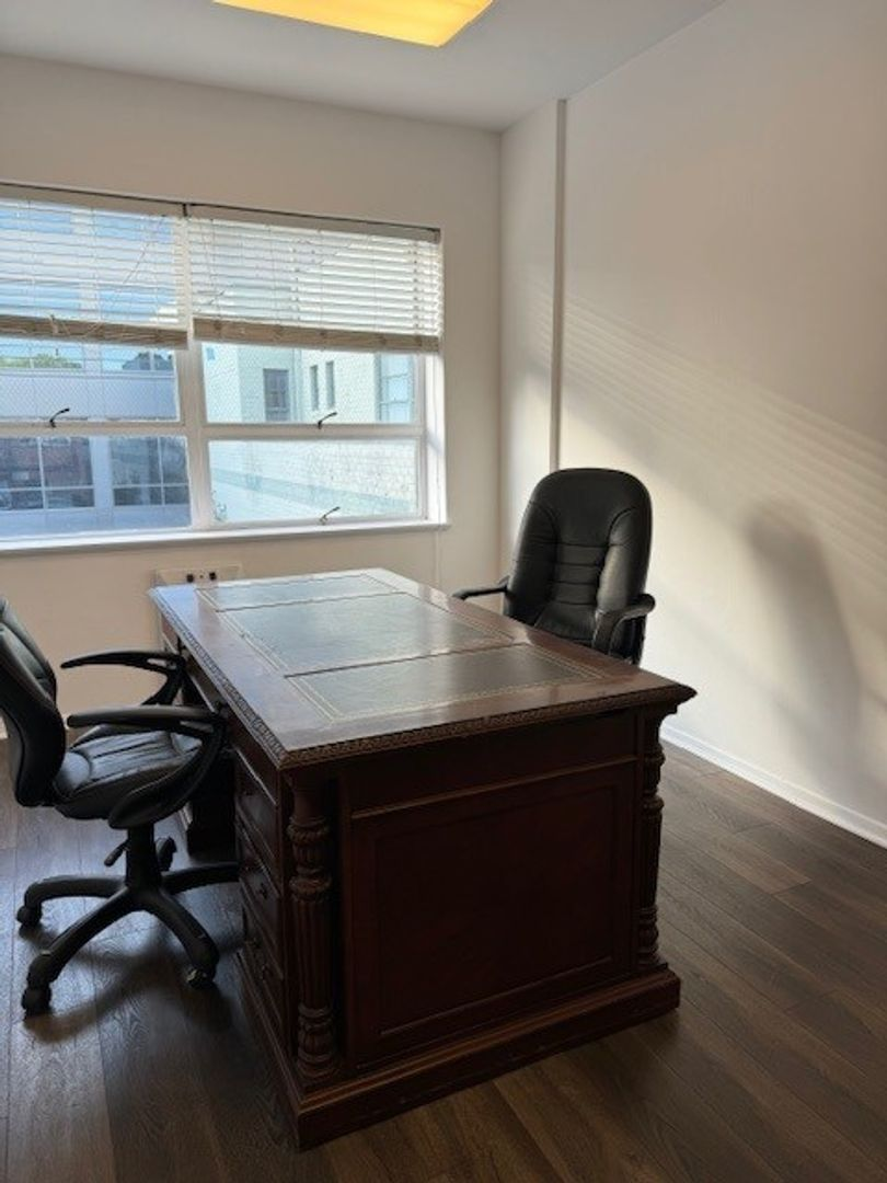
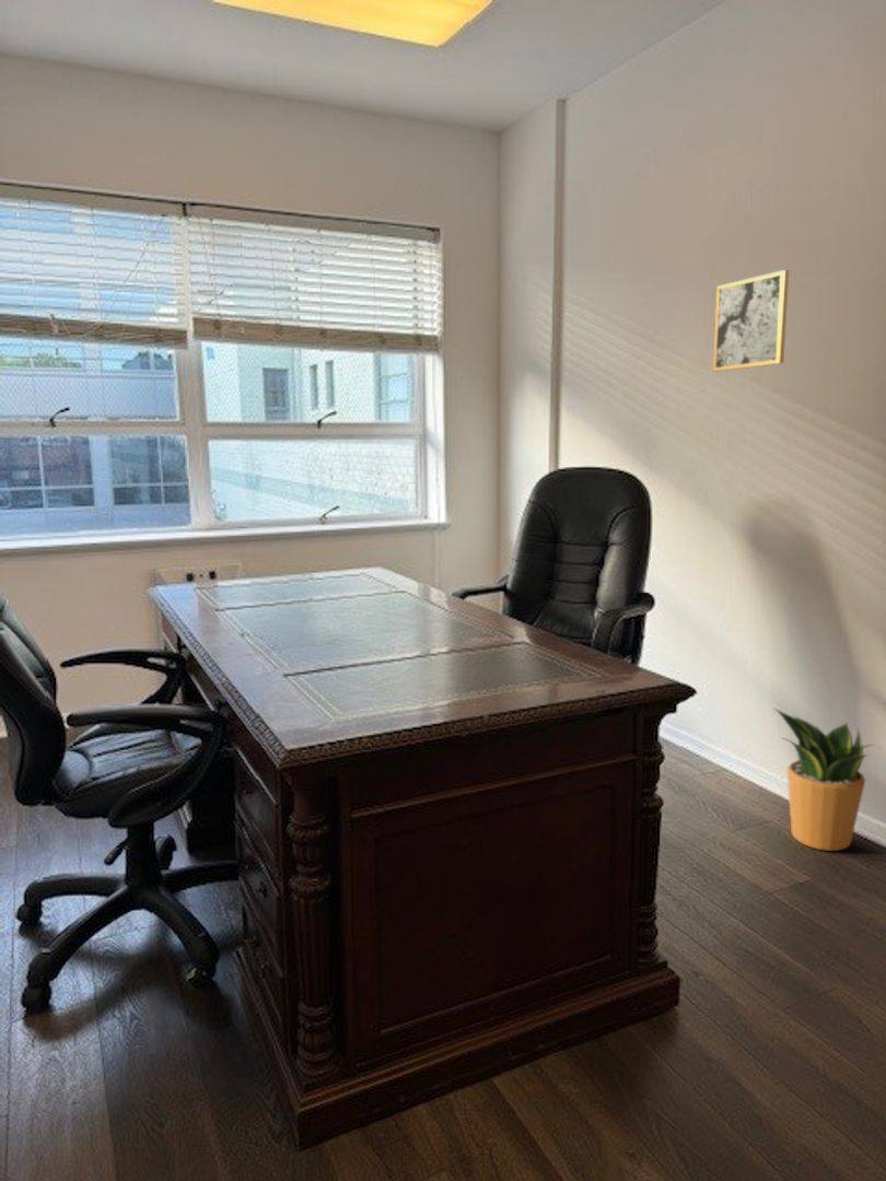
+ wall art [712,269,790,372]
+ potted plant [773,708,875,852]
